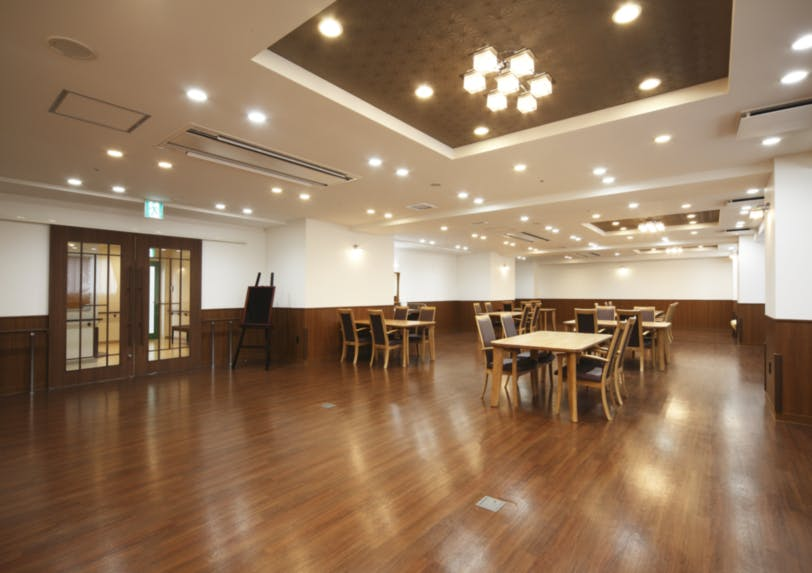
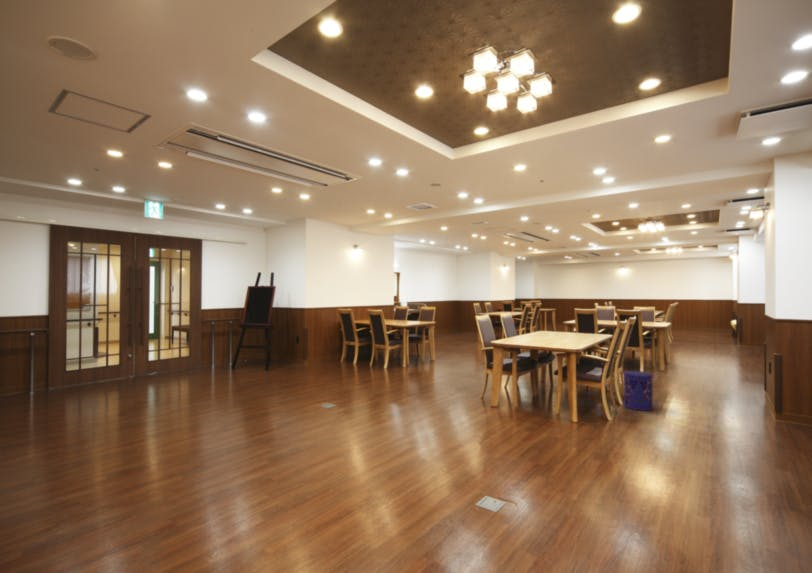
+ waste bin [623,370,654,412]
